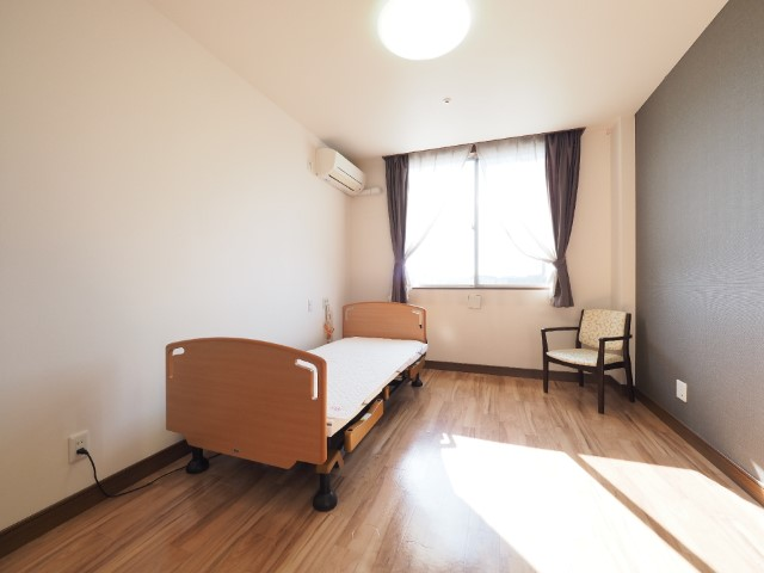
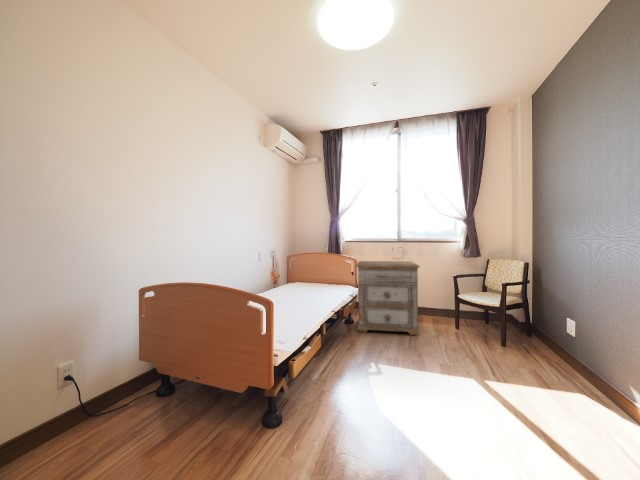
+ nightstand [355,260,421,336]
